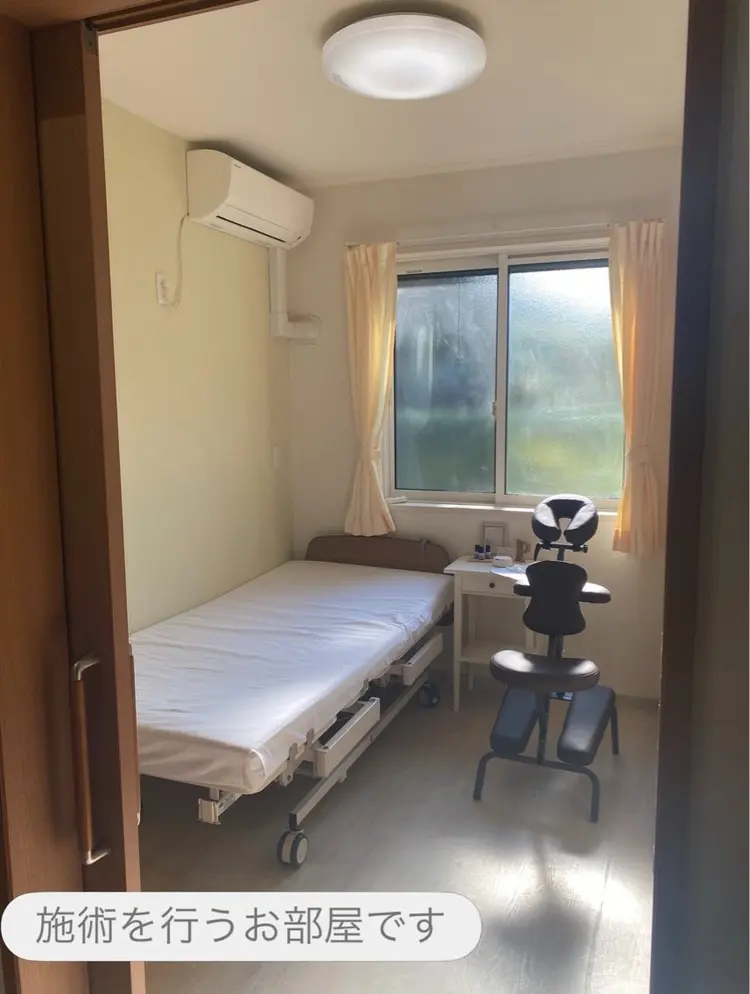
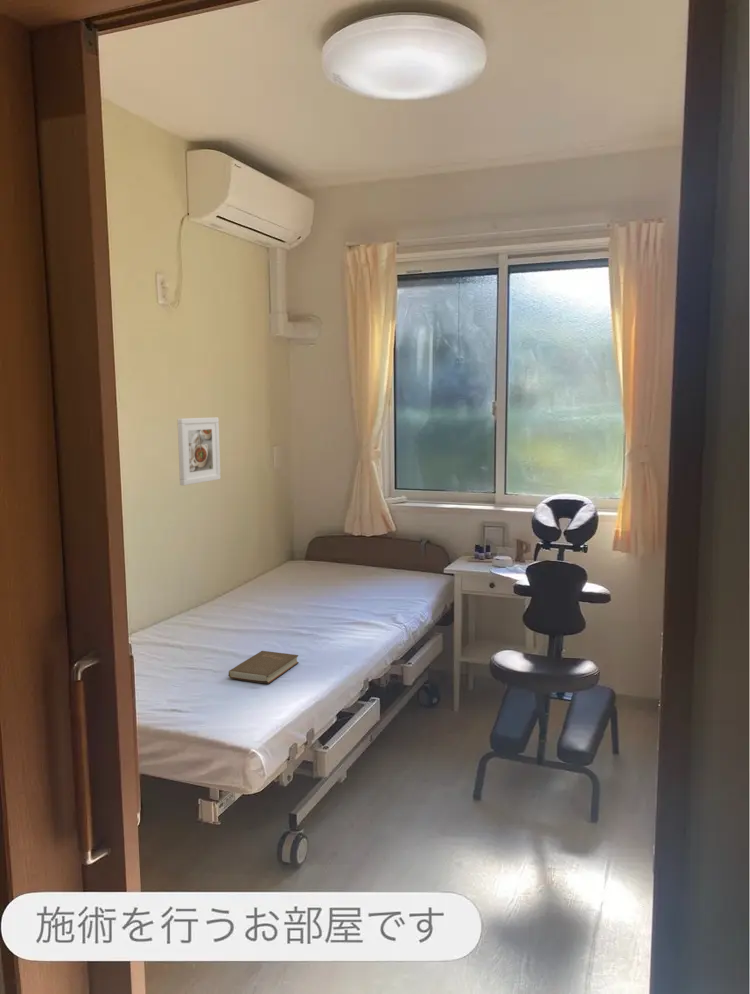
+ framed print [176,417,221,486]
+ book [228,650,300,685]
